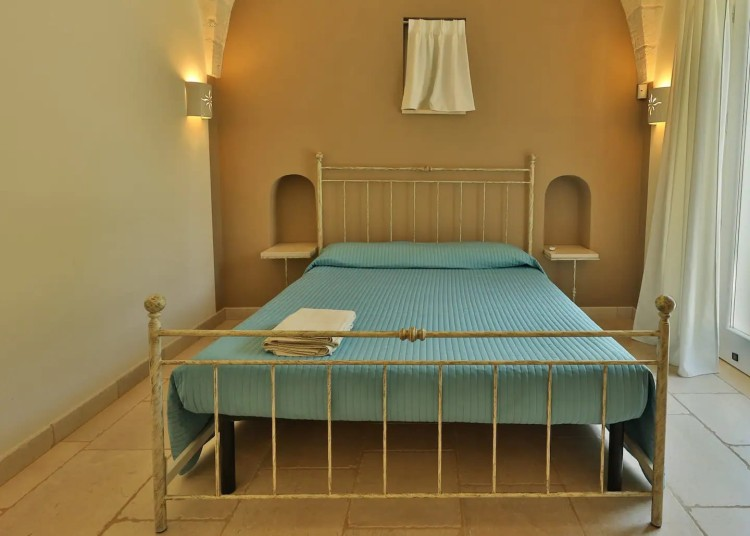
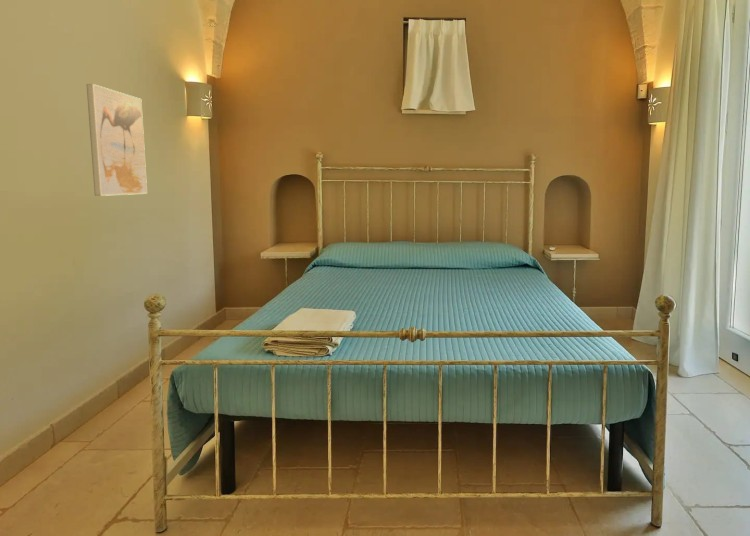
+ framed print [86,83,148,197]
